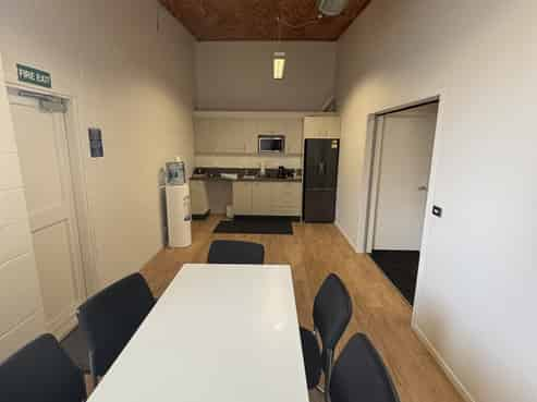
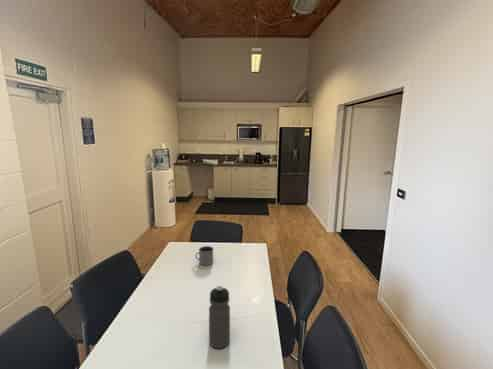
+ mug [194,245,215,266]
+ water bottle [208,285,231,349]
